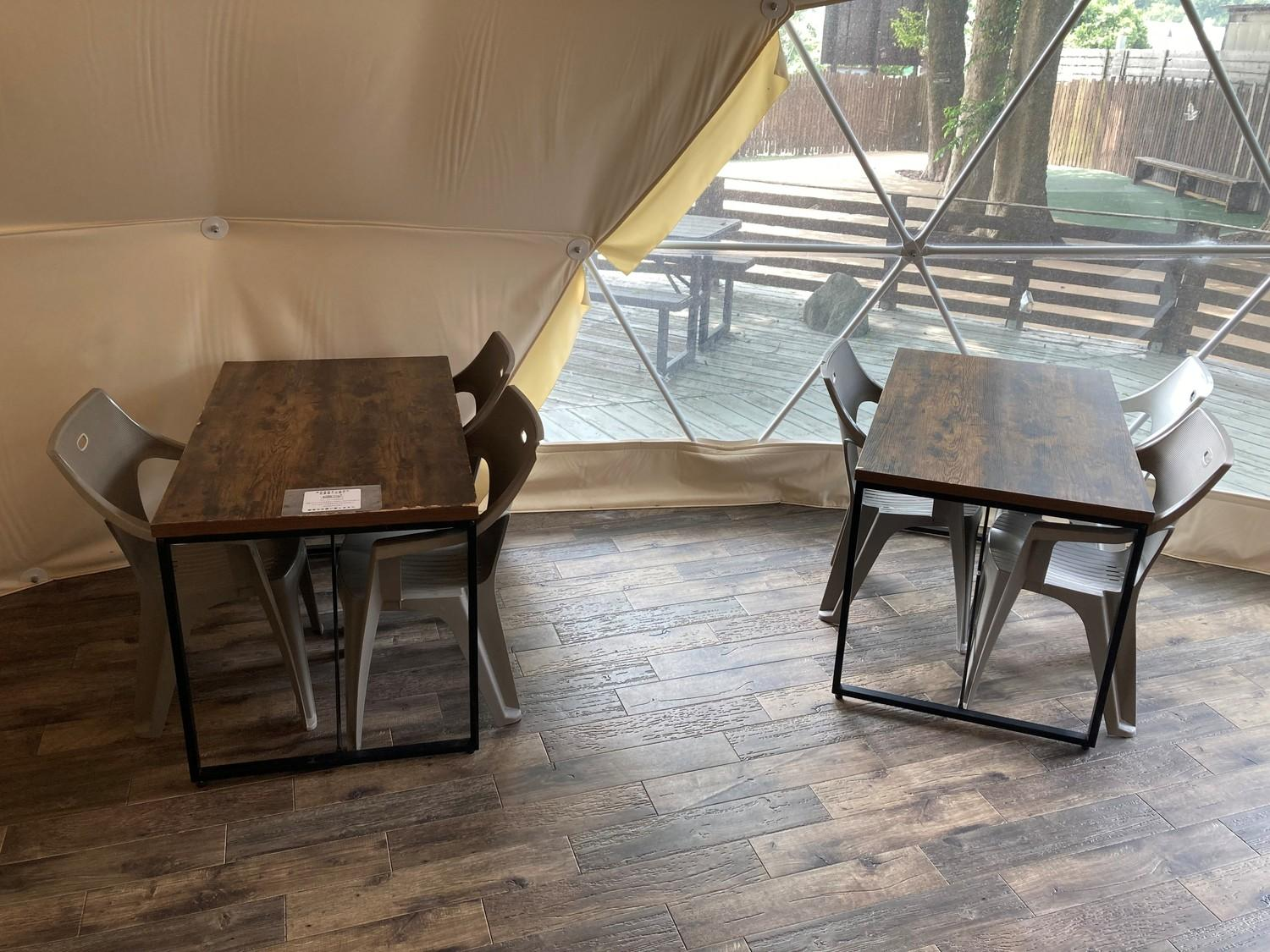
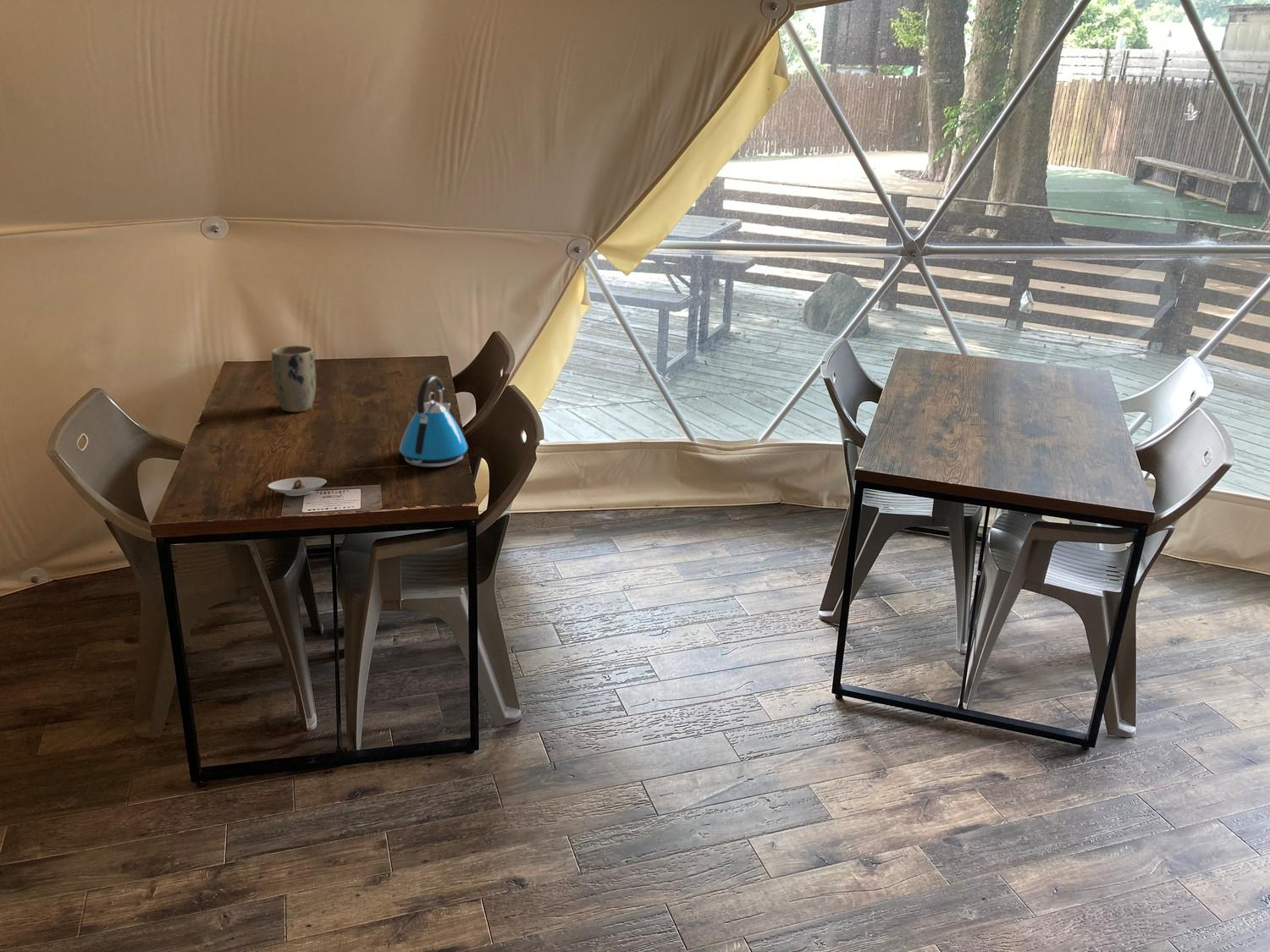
+ kettle [399,374,469,468]
+ plant pot [271,344,317,413]
+ saucer [268,476,328,497]
